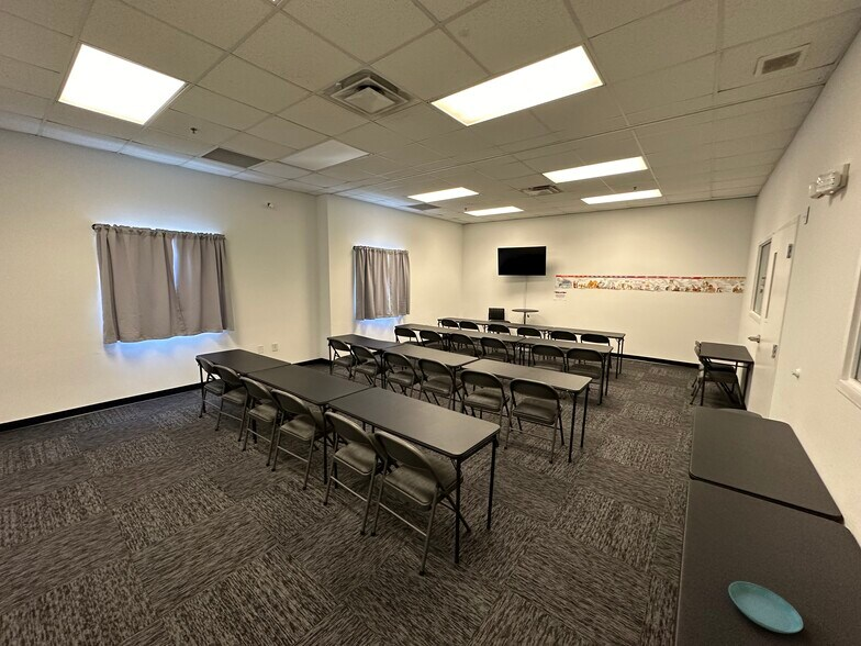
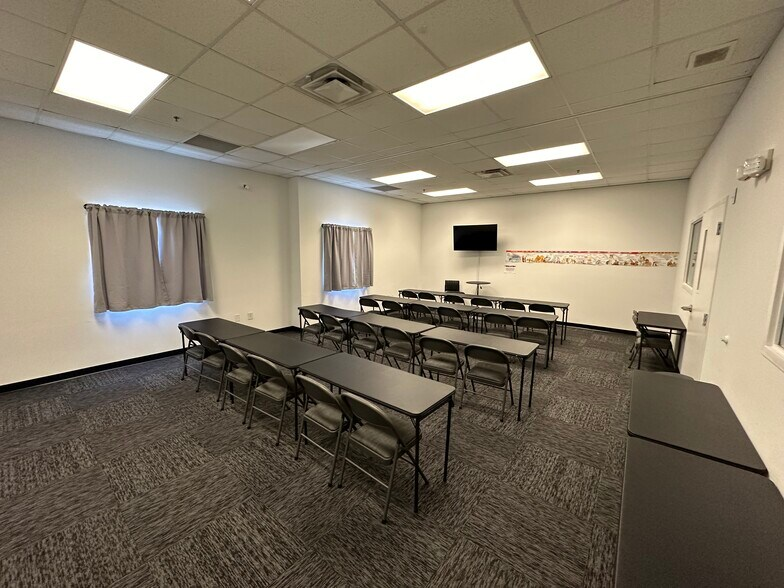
- saucer [727,580,804,634]
